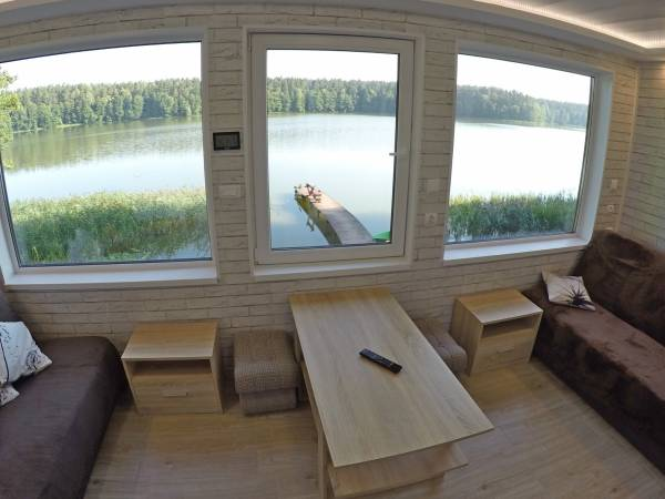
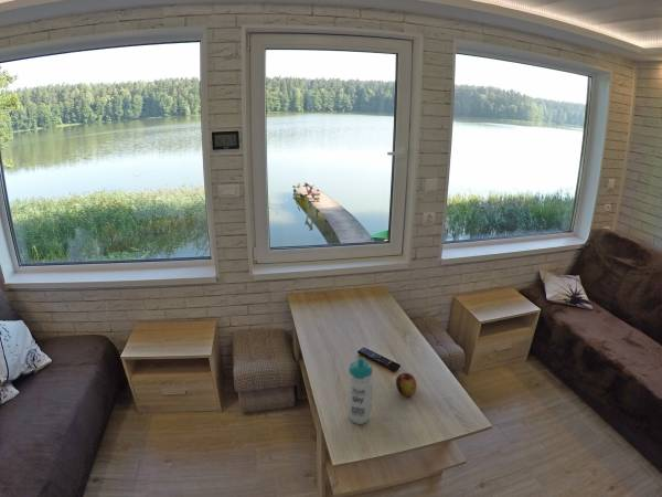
+ water bottle [346,357,374,425]
+ apple [395,372,418,398]
